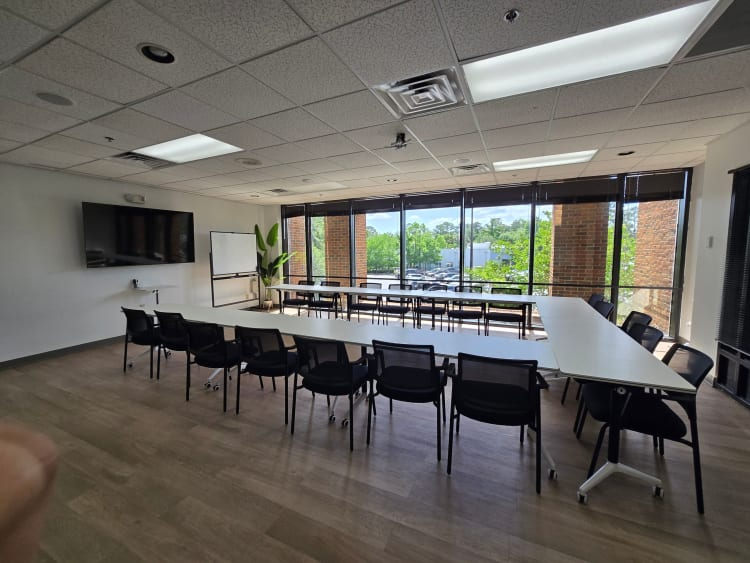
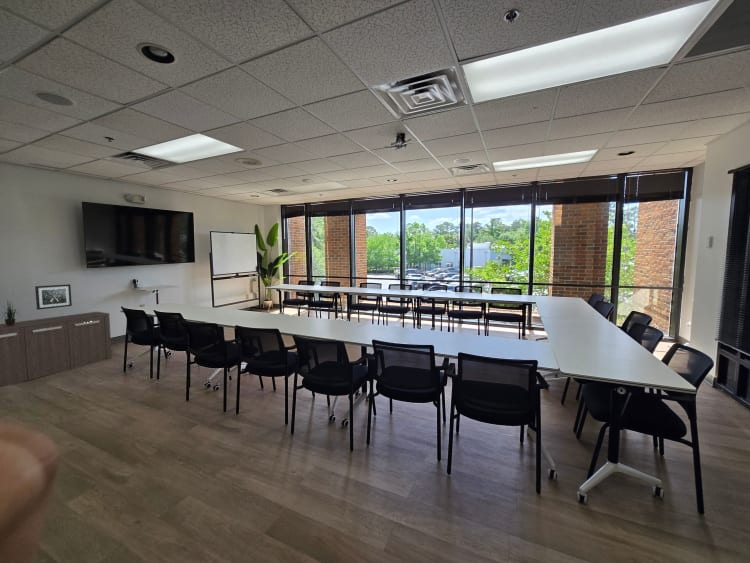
+ storage cabinet [0,311,113,388]
+ wall art [34,283,73,311]
+ potted plant [2,299,21,326]
